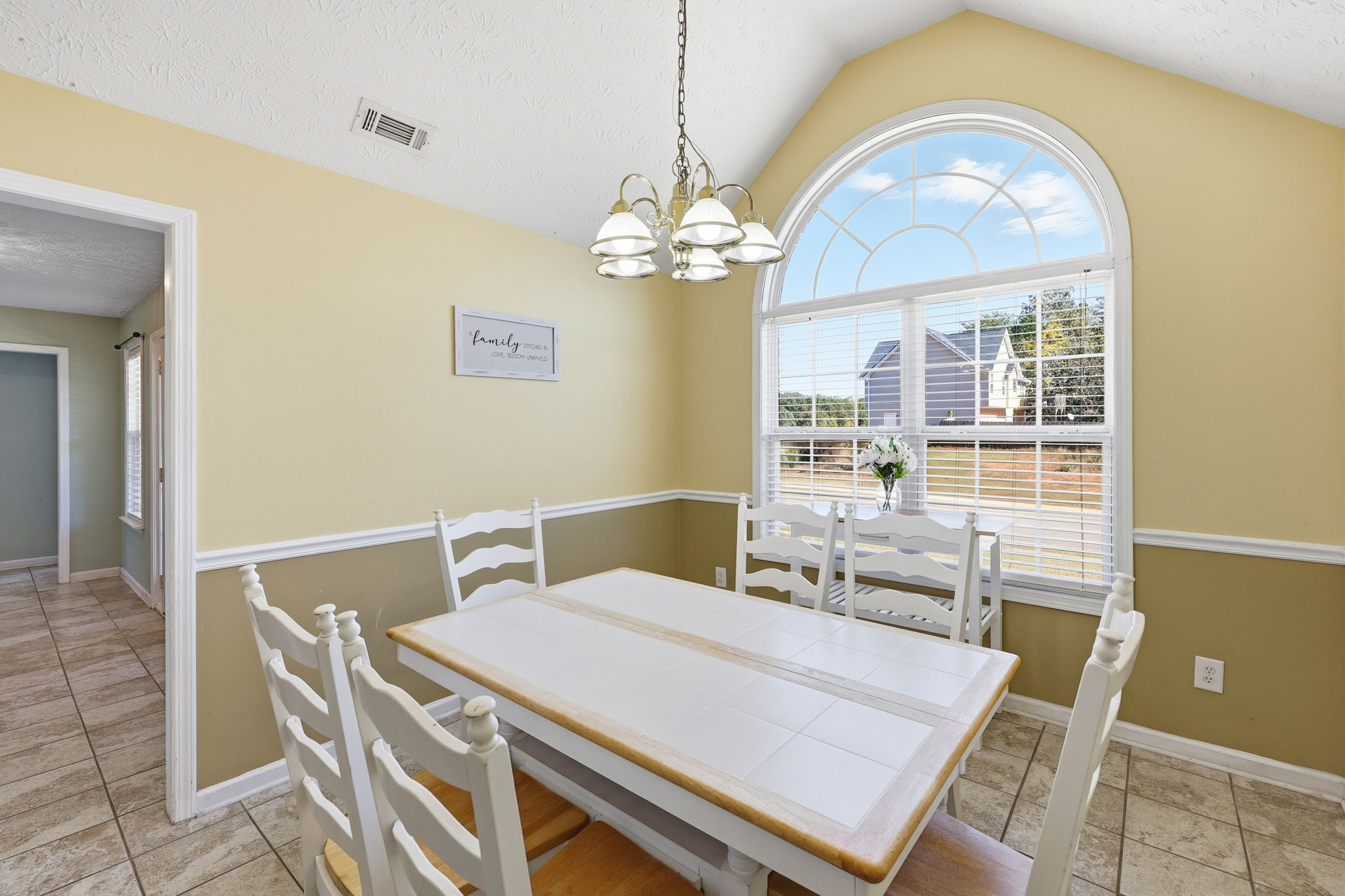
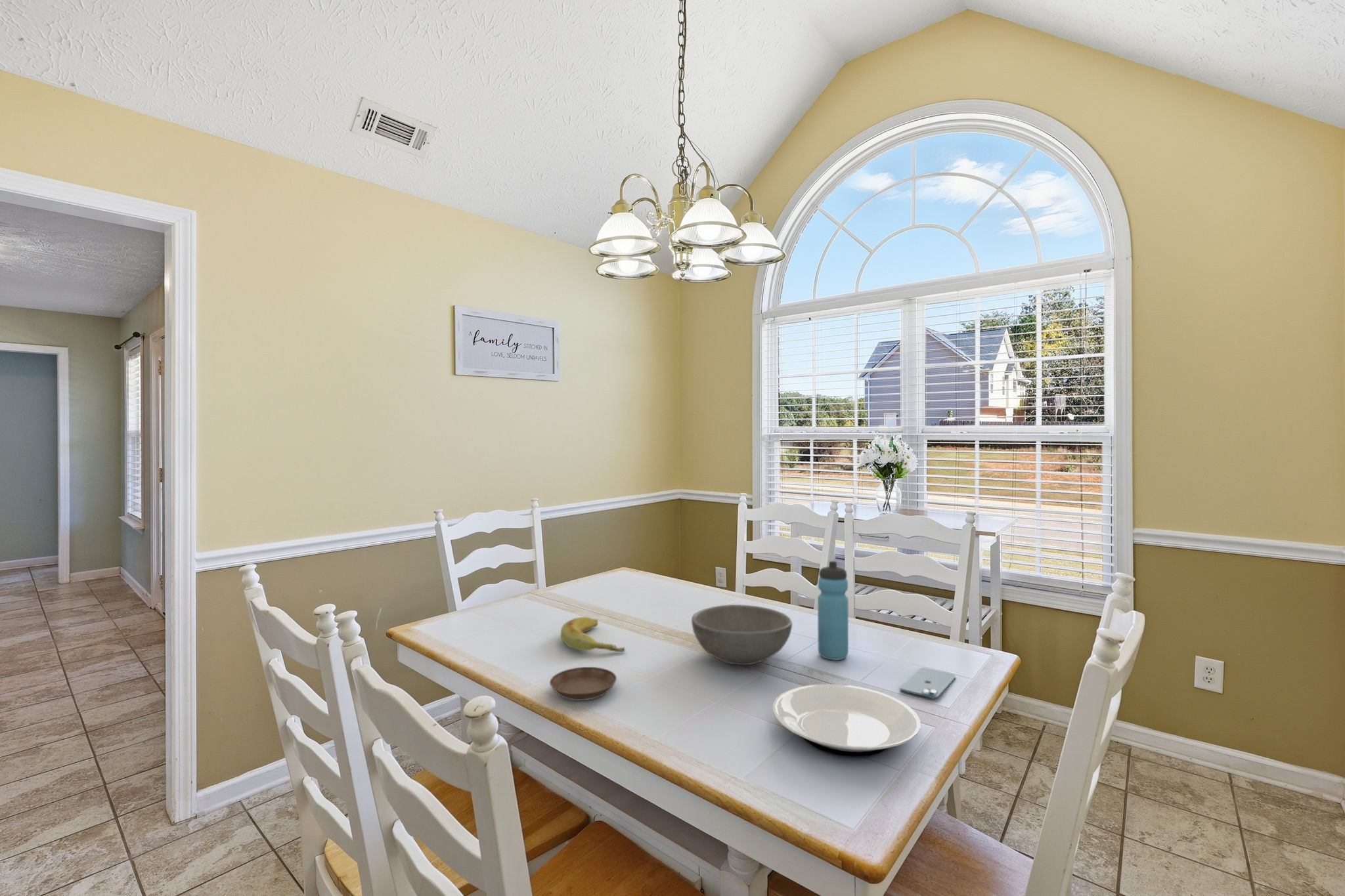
+ banana [560,616,626,652]
+ water bottle [817,561,849,661]
+ bowl [691,604,793,666]
+ smartphone [899,668,956,700]
+ saucer [549,666,617,701]
+ plate [772,683,921,757]
